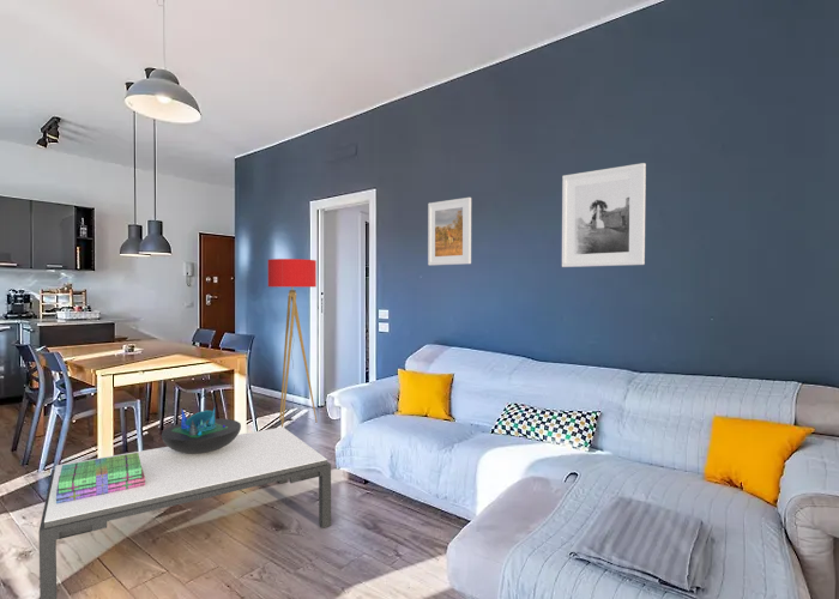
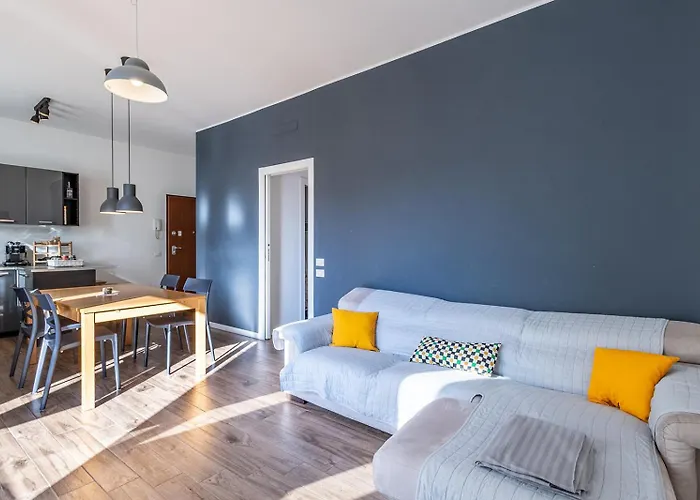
- floor lamp [267,258,318,428]
- decorative bowl [161,407,242,454]
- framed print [427,196,472,266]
- stack of books [56,452,145,503]
- coffee table [37,426,332,599]
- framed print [561,162,647,268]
